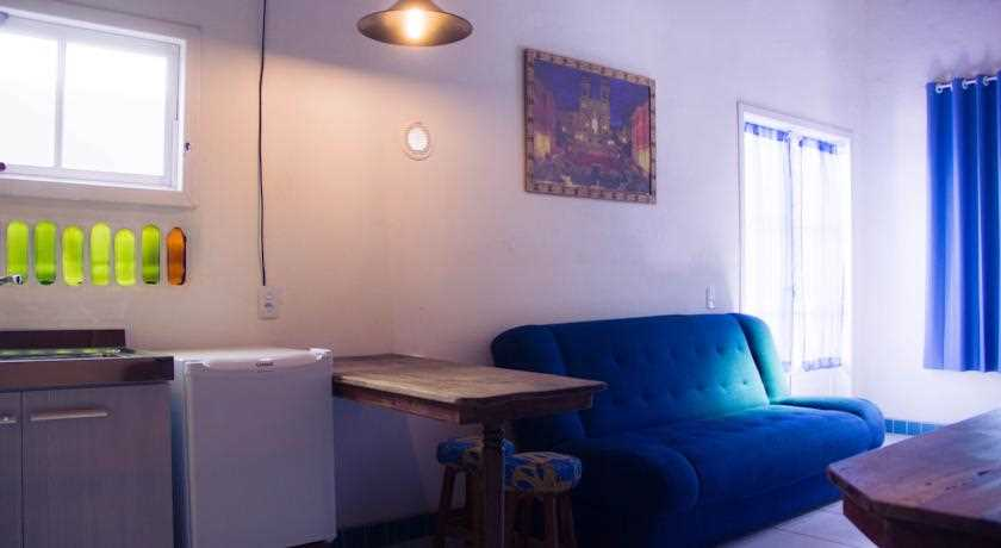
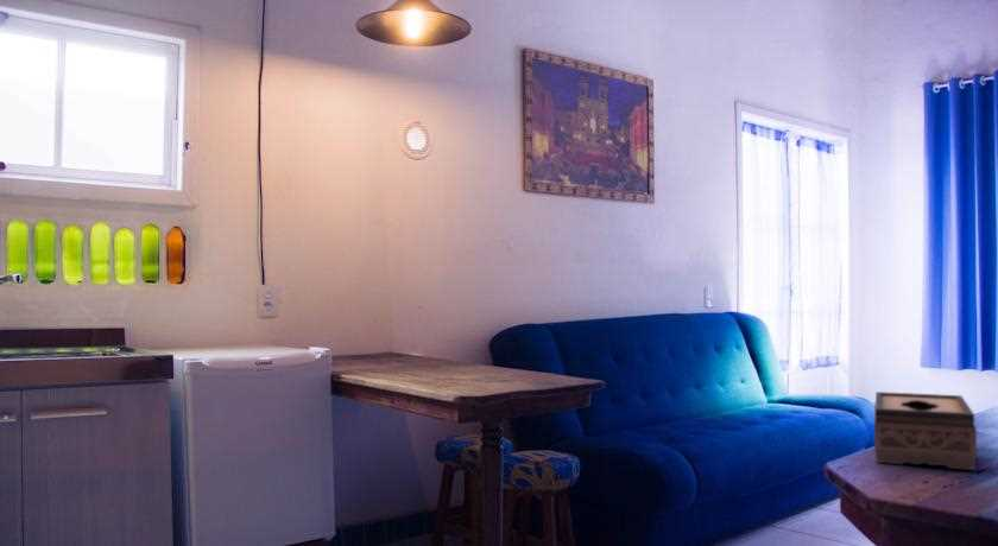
+ tissue box [873,391,978,471]
